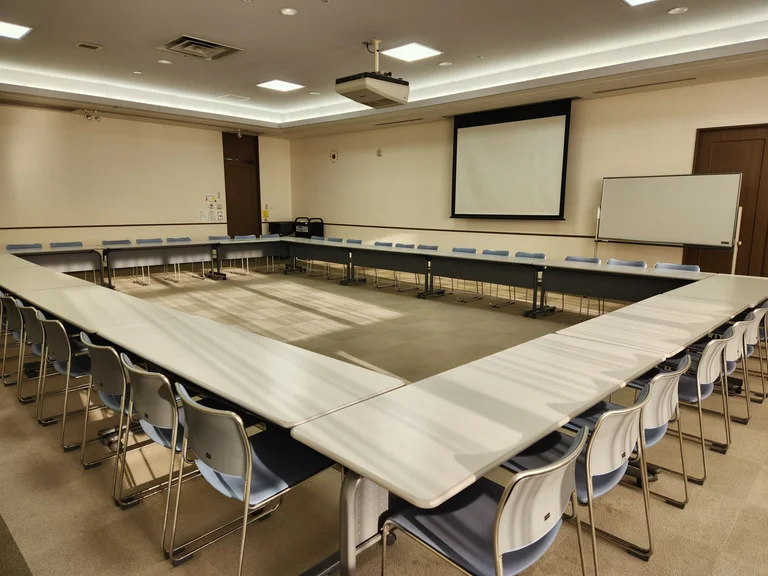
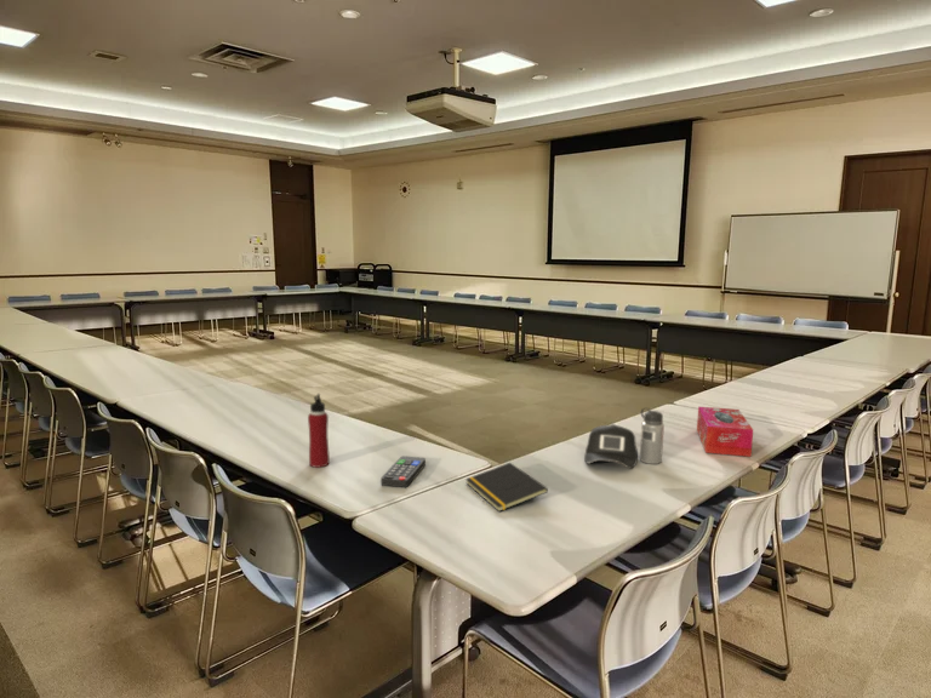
+ water bottle [583,407,666,470]
+ remote control [379,454,427,488]
+ water bottle [307,393,331,469]
+ tissue box [696,406,754,458]
+ notepad [464,462,549,513]
